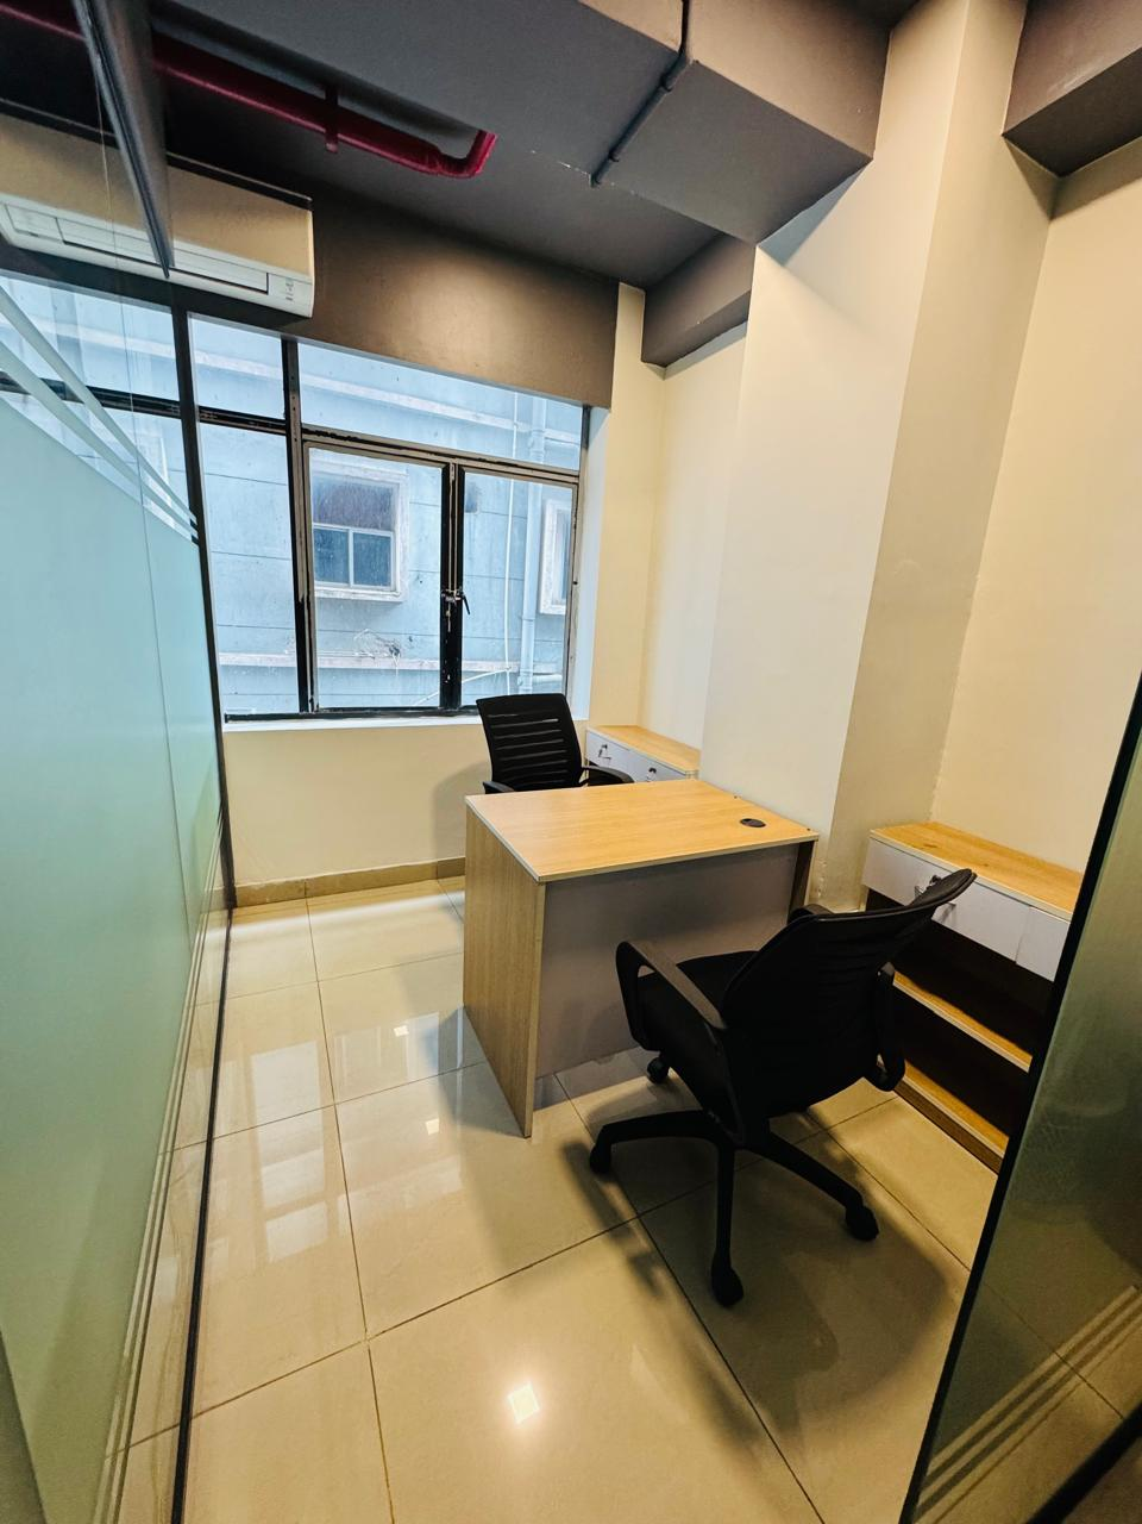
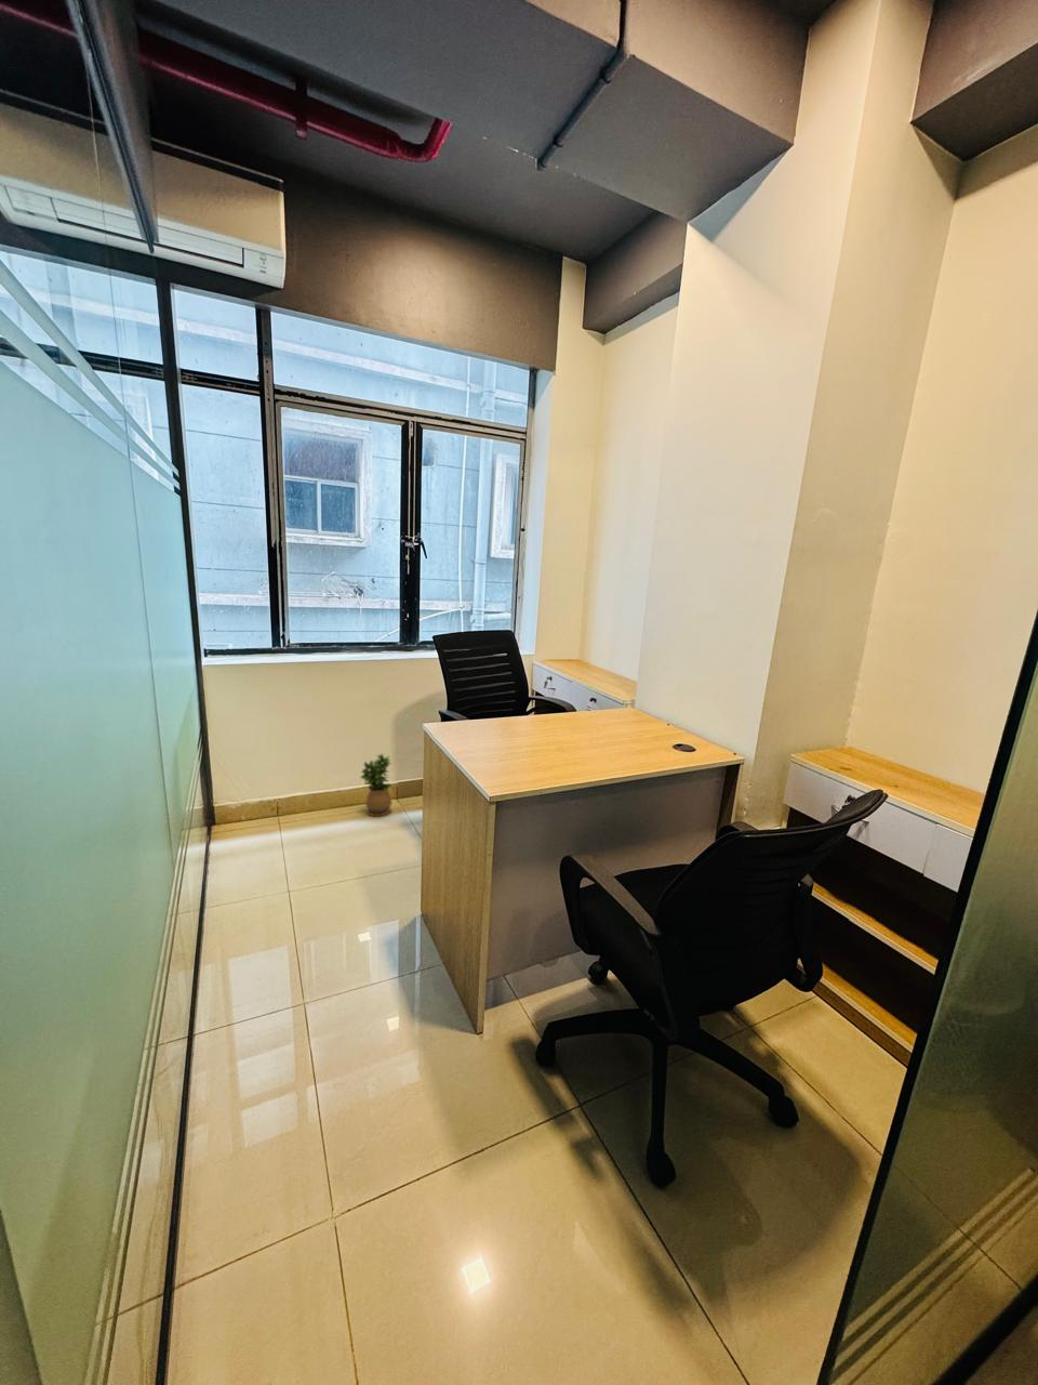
+ potted plant [359,754,394,817]
